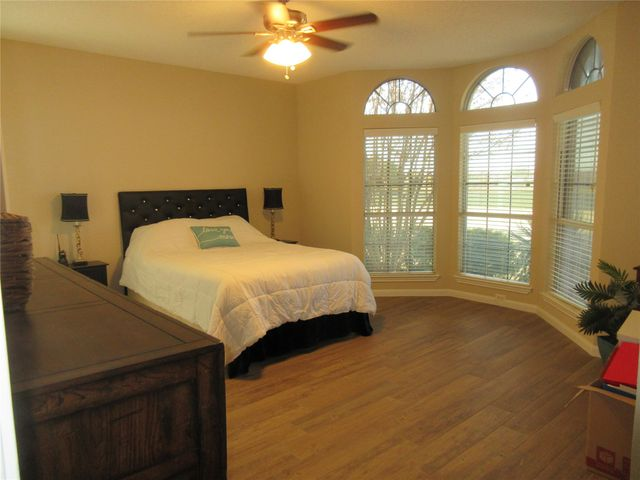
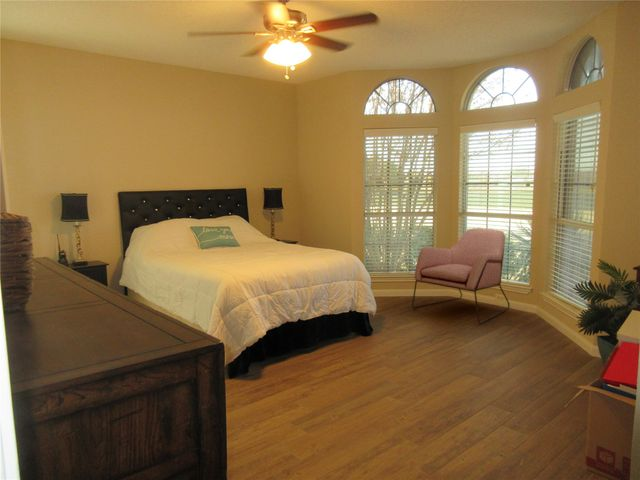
+ armchair [411,228,511,325]
